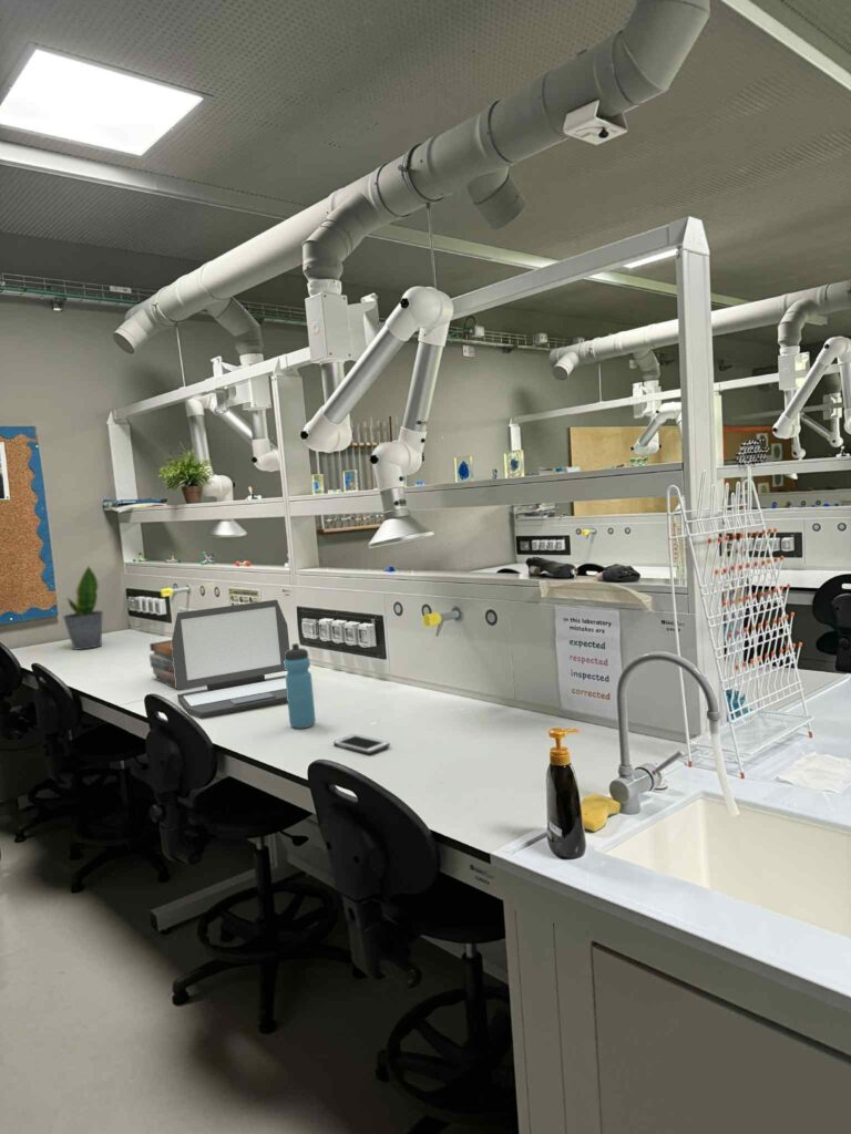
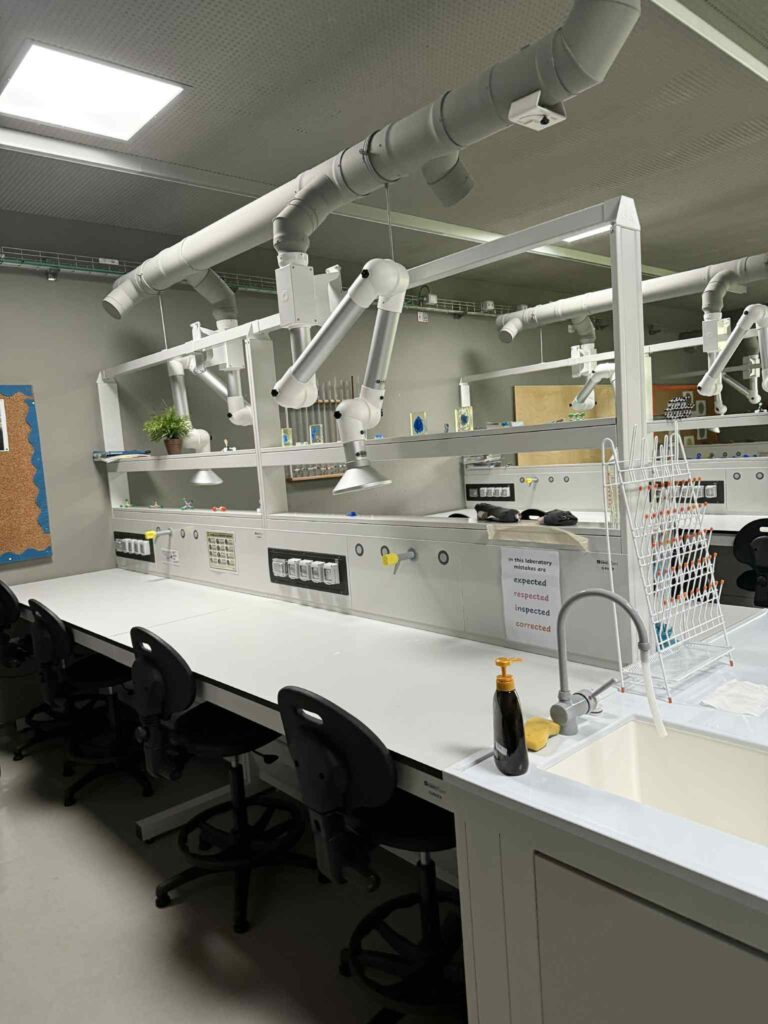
- book stack [148,639,177,690]
- water bottle [284,642,317,730]
- cell phone [332,733,391,755]
- potted plant [62,565,104,651]
- laptop [171,599,290,719]
